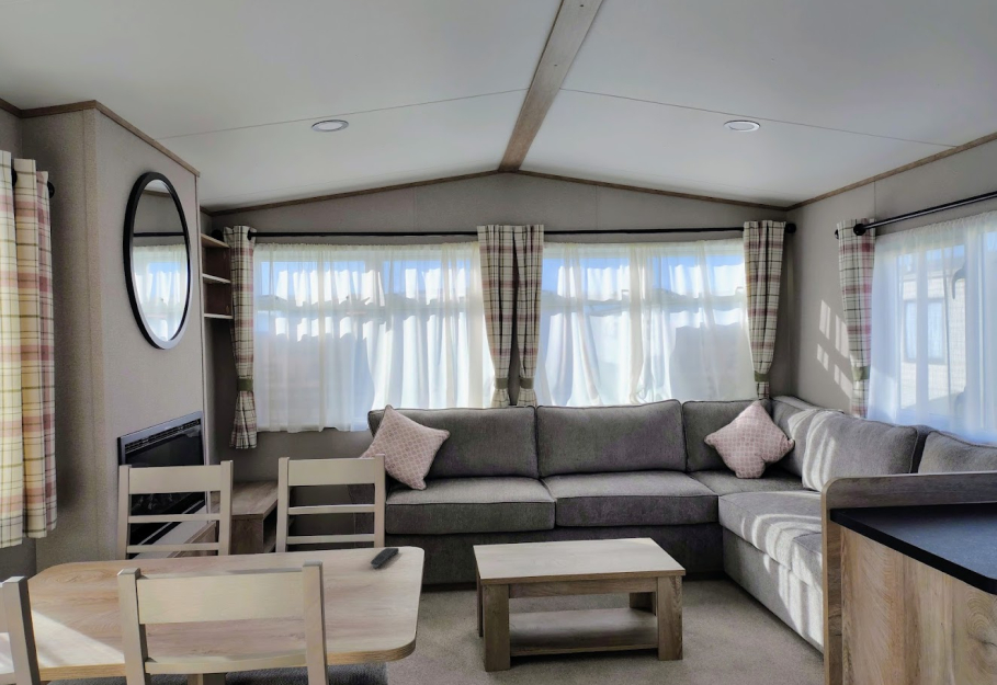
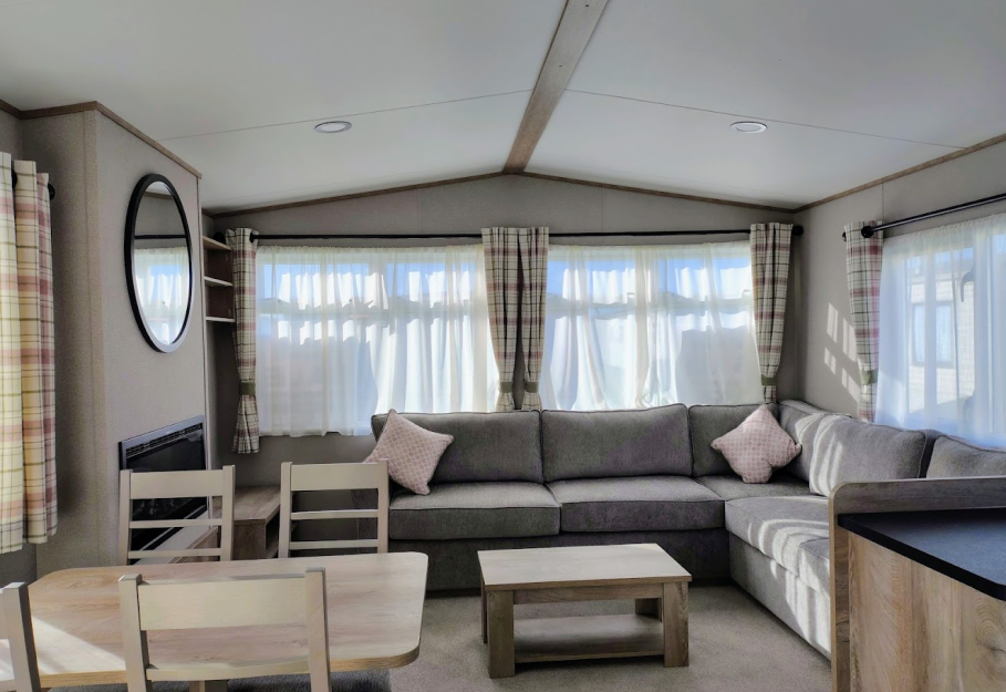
- remote control [370,547,400,569]
